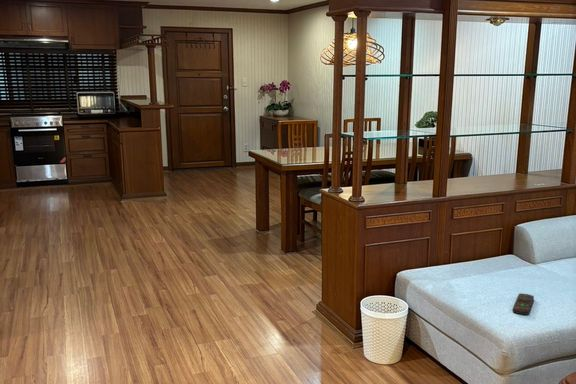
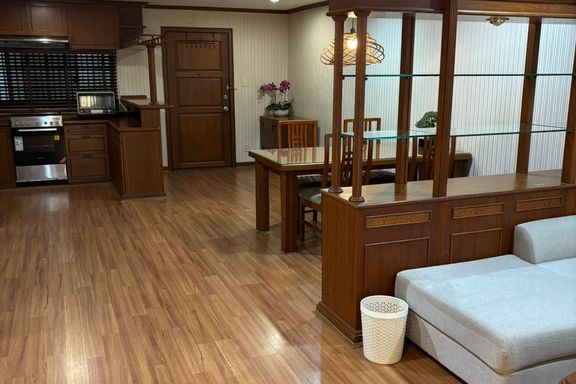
- remote control [511,292,535,316]
